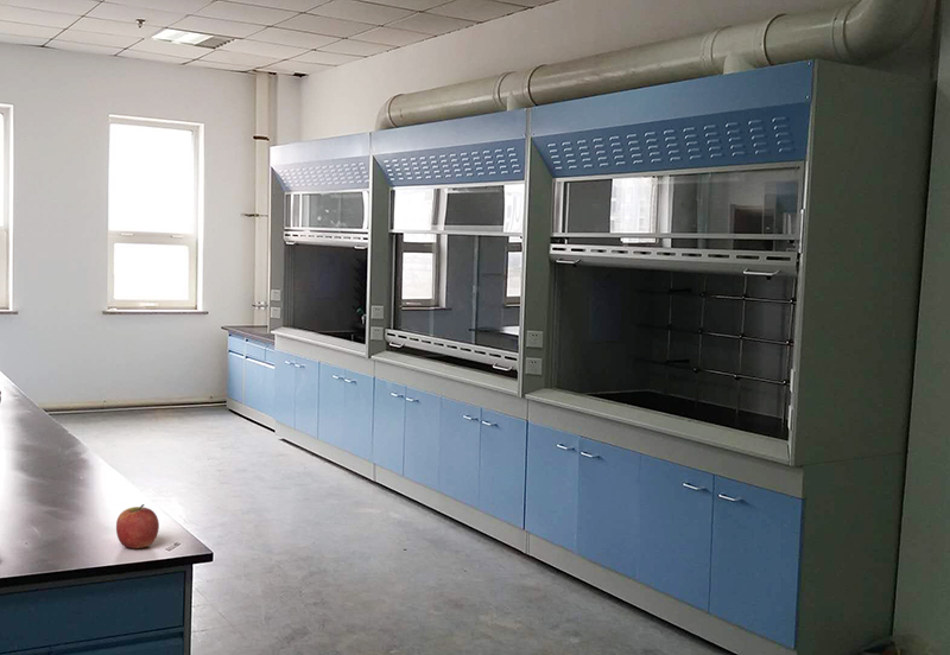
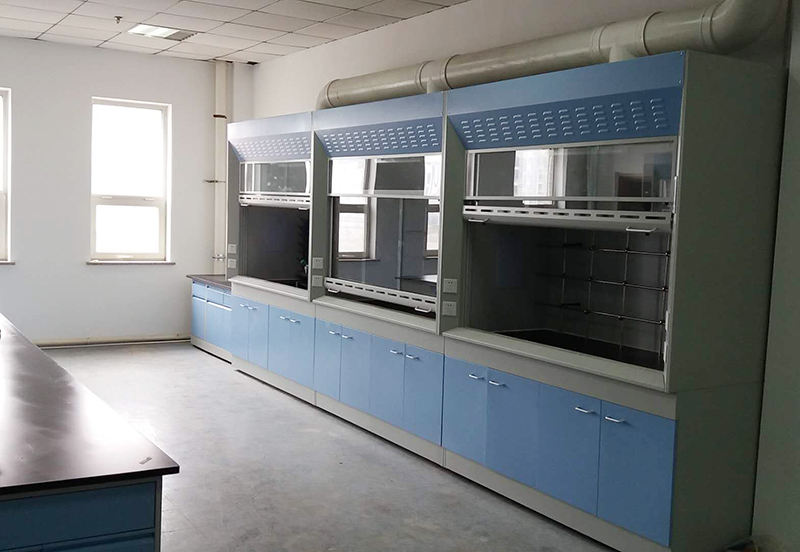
- apple [115,503,160,549]
